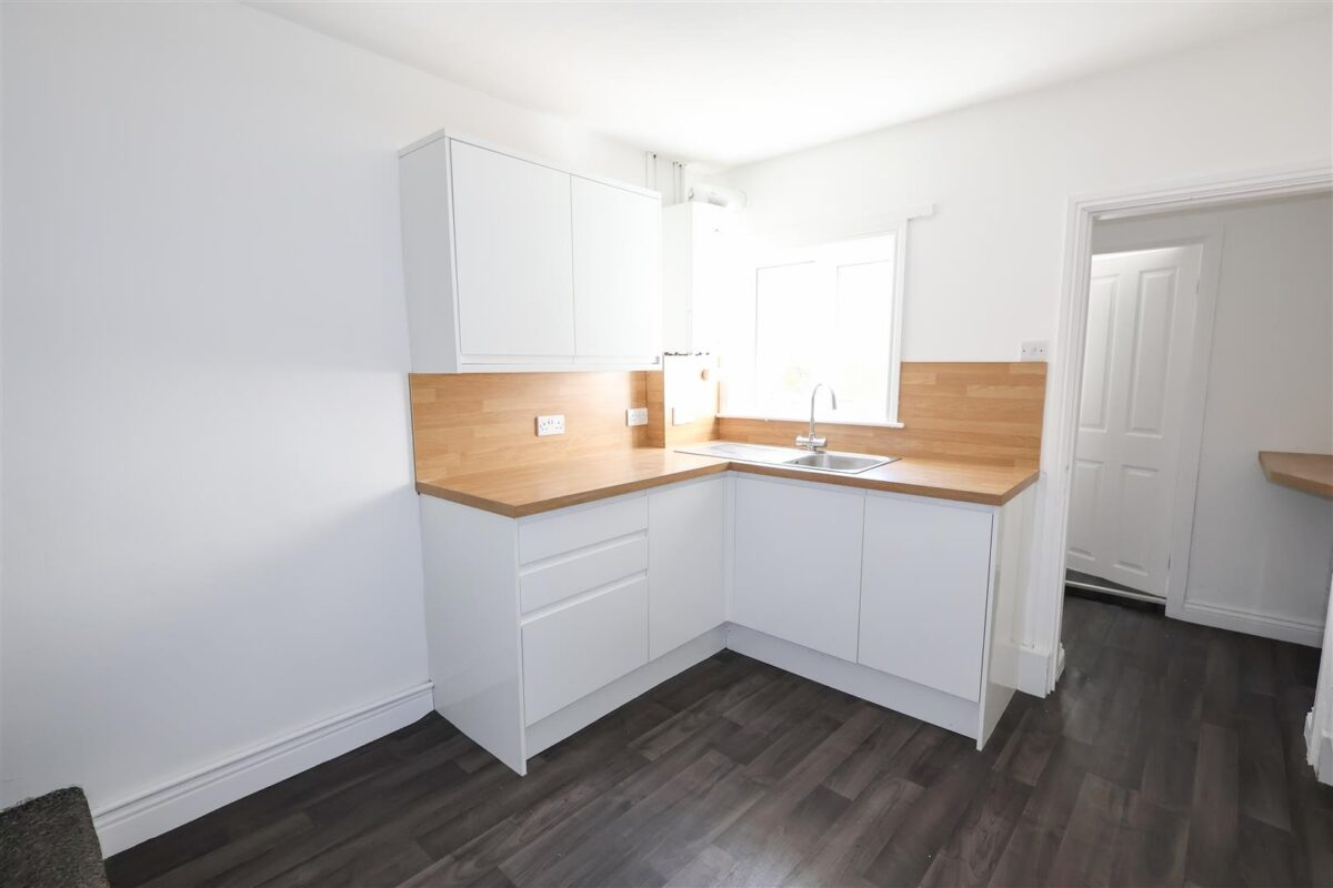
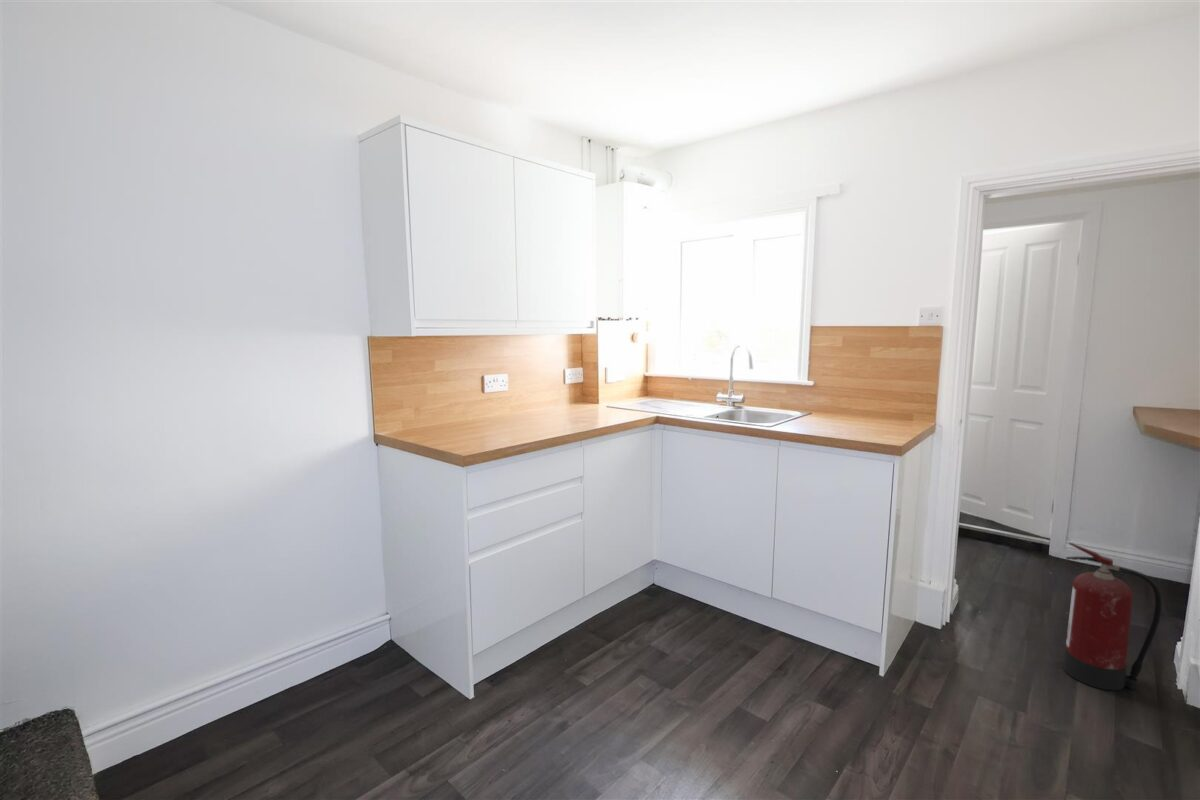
+ fire extinguisher [1062,542,1163,691]
